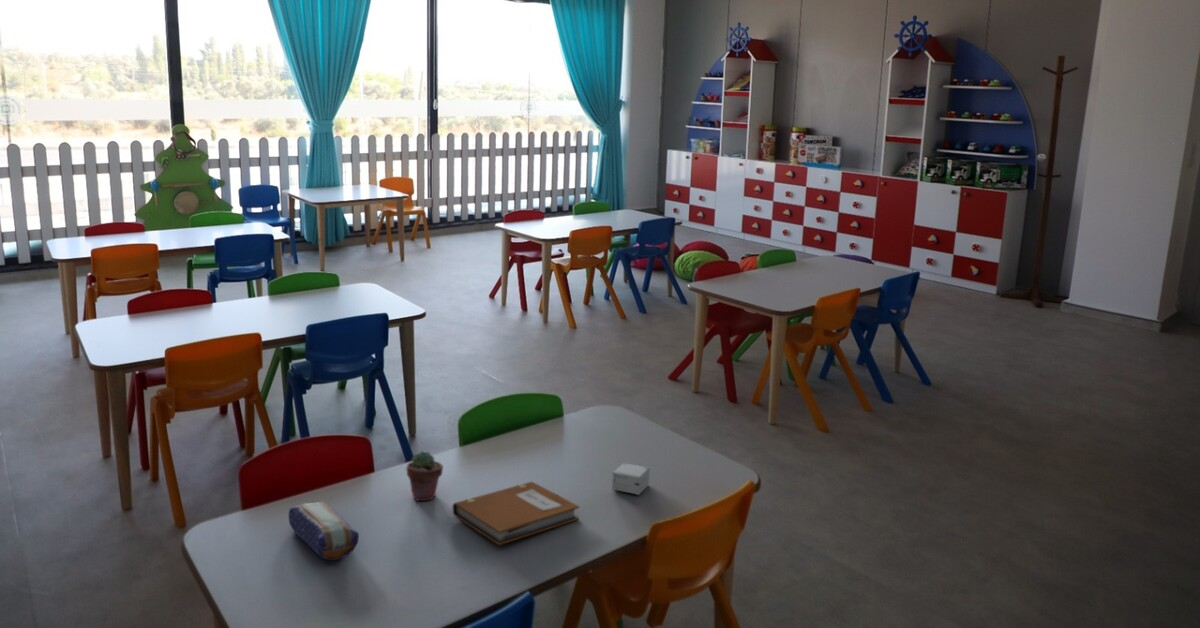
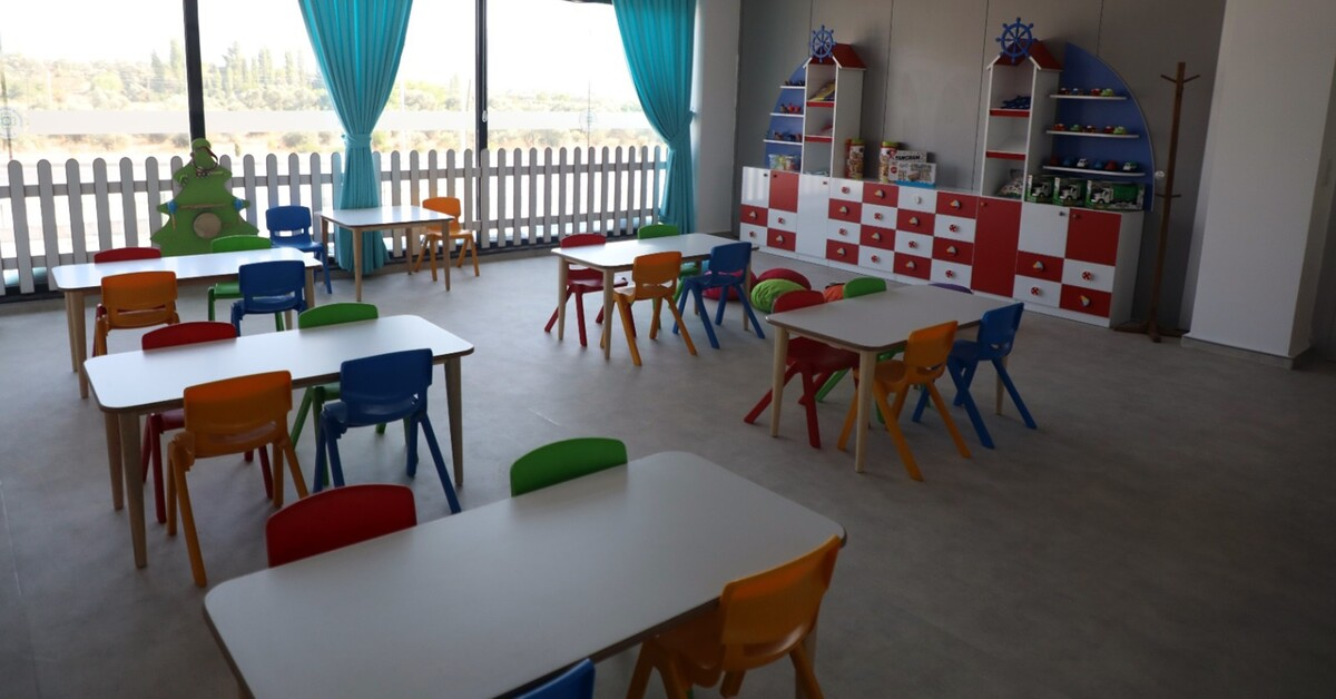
- notebook [451,481,580,546]
- potted succulent [405,450,444,502]
- small box [611,462,651,496]
- pencil case [288,501,360,561]
